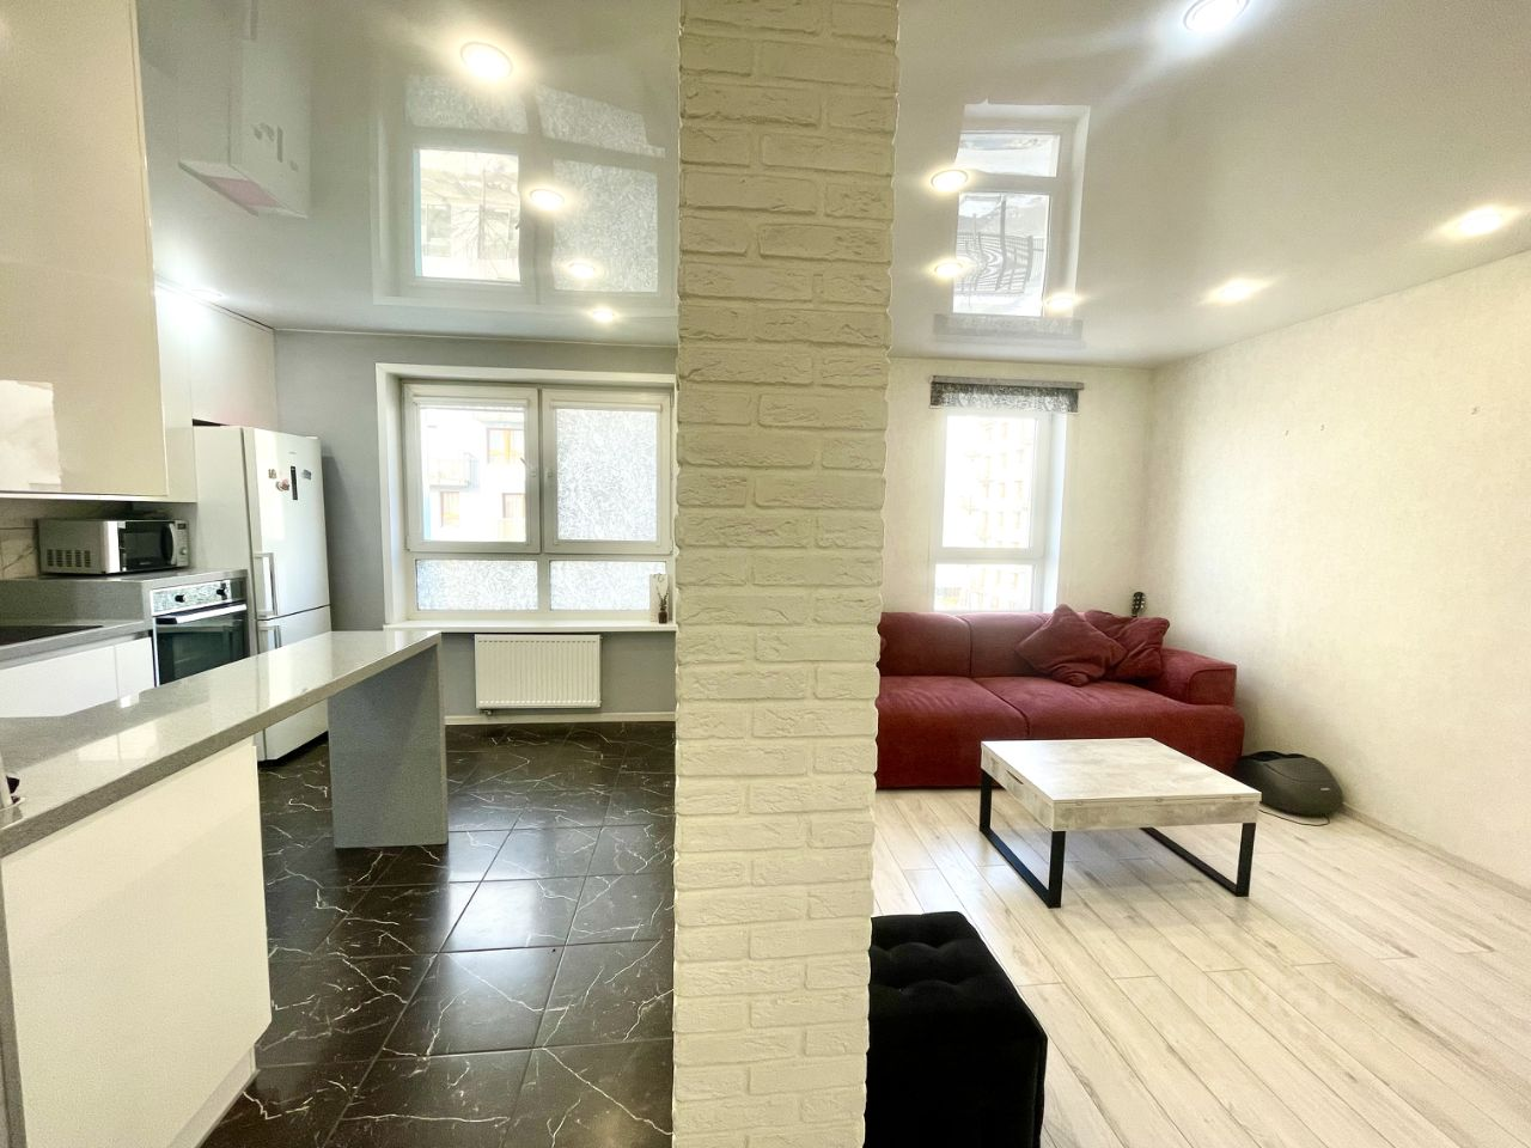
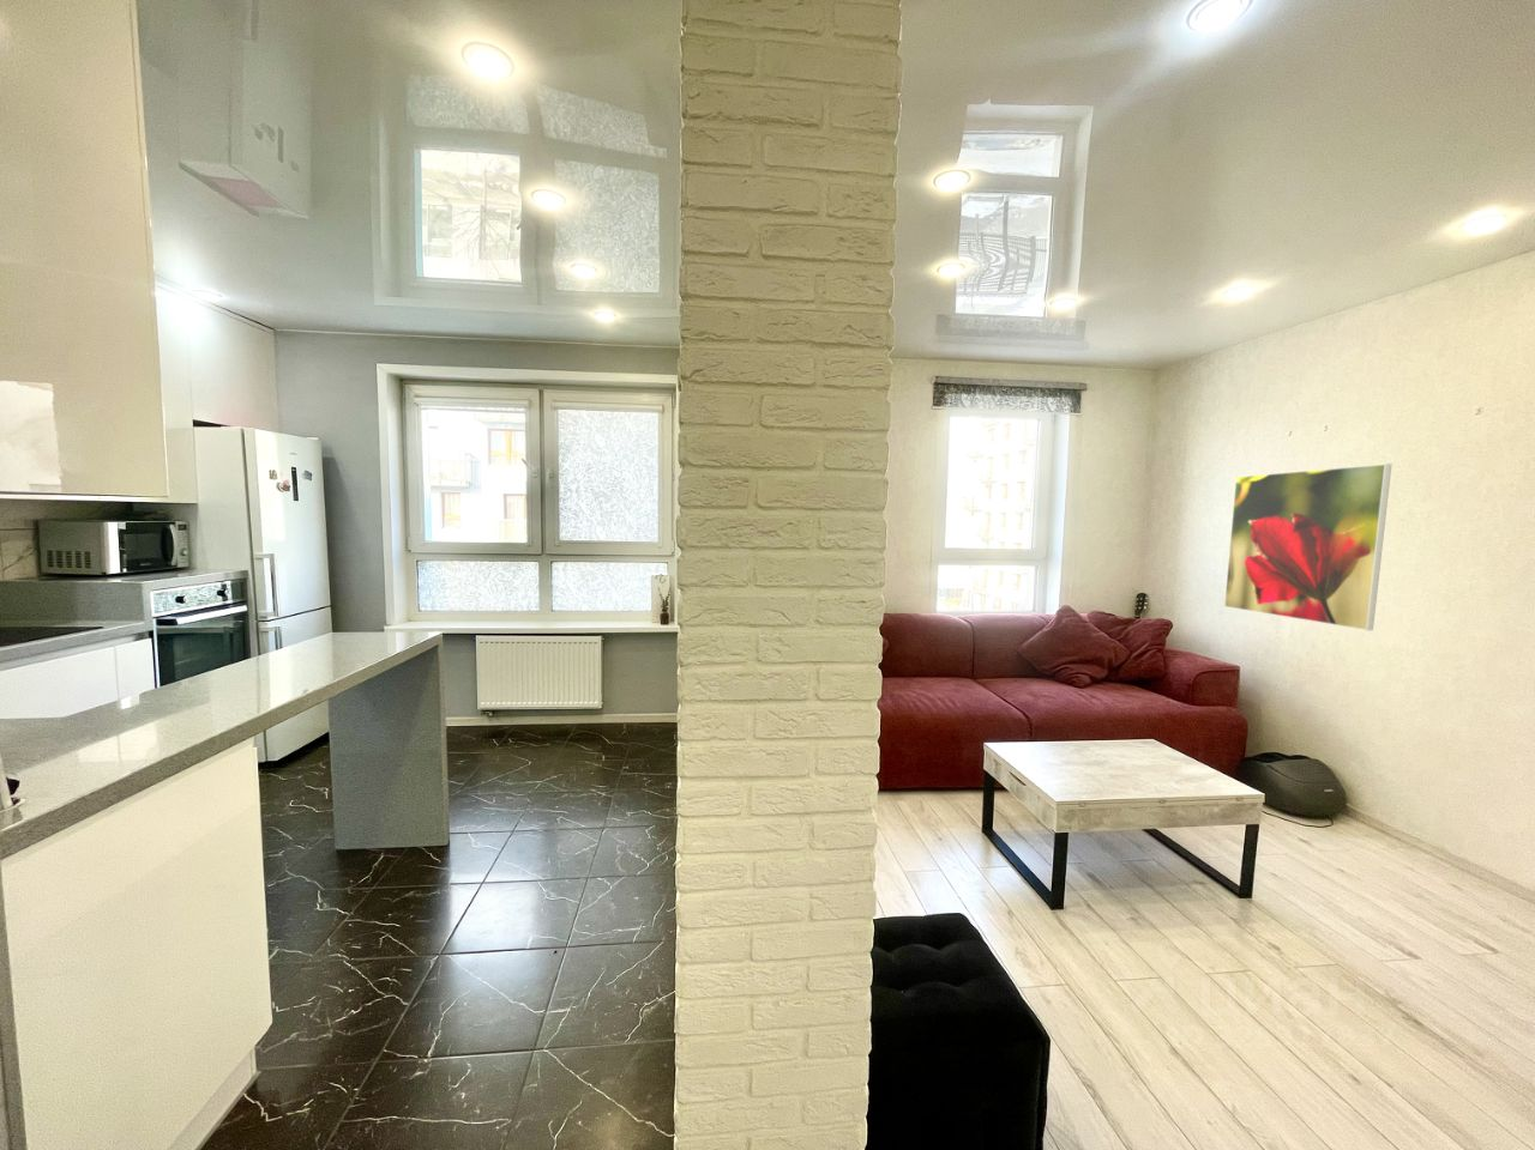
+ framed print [1223,463,1392,632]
